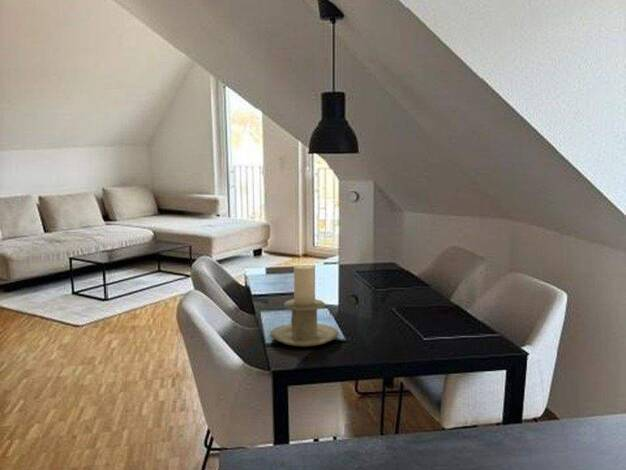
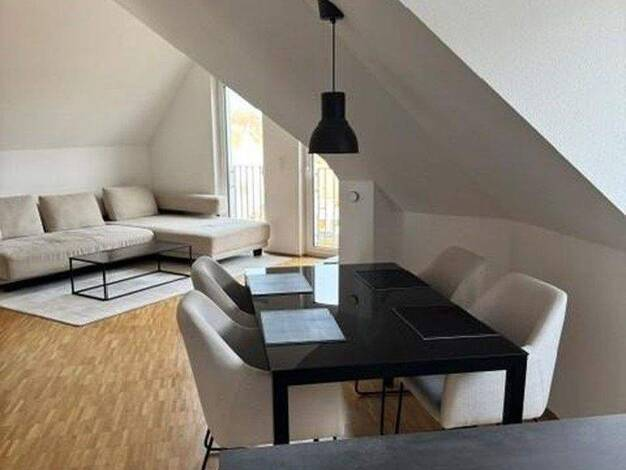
- candle holder [269,264,340,347]
